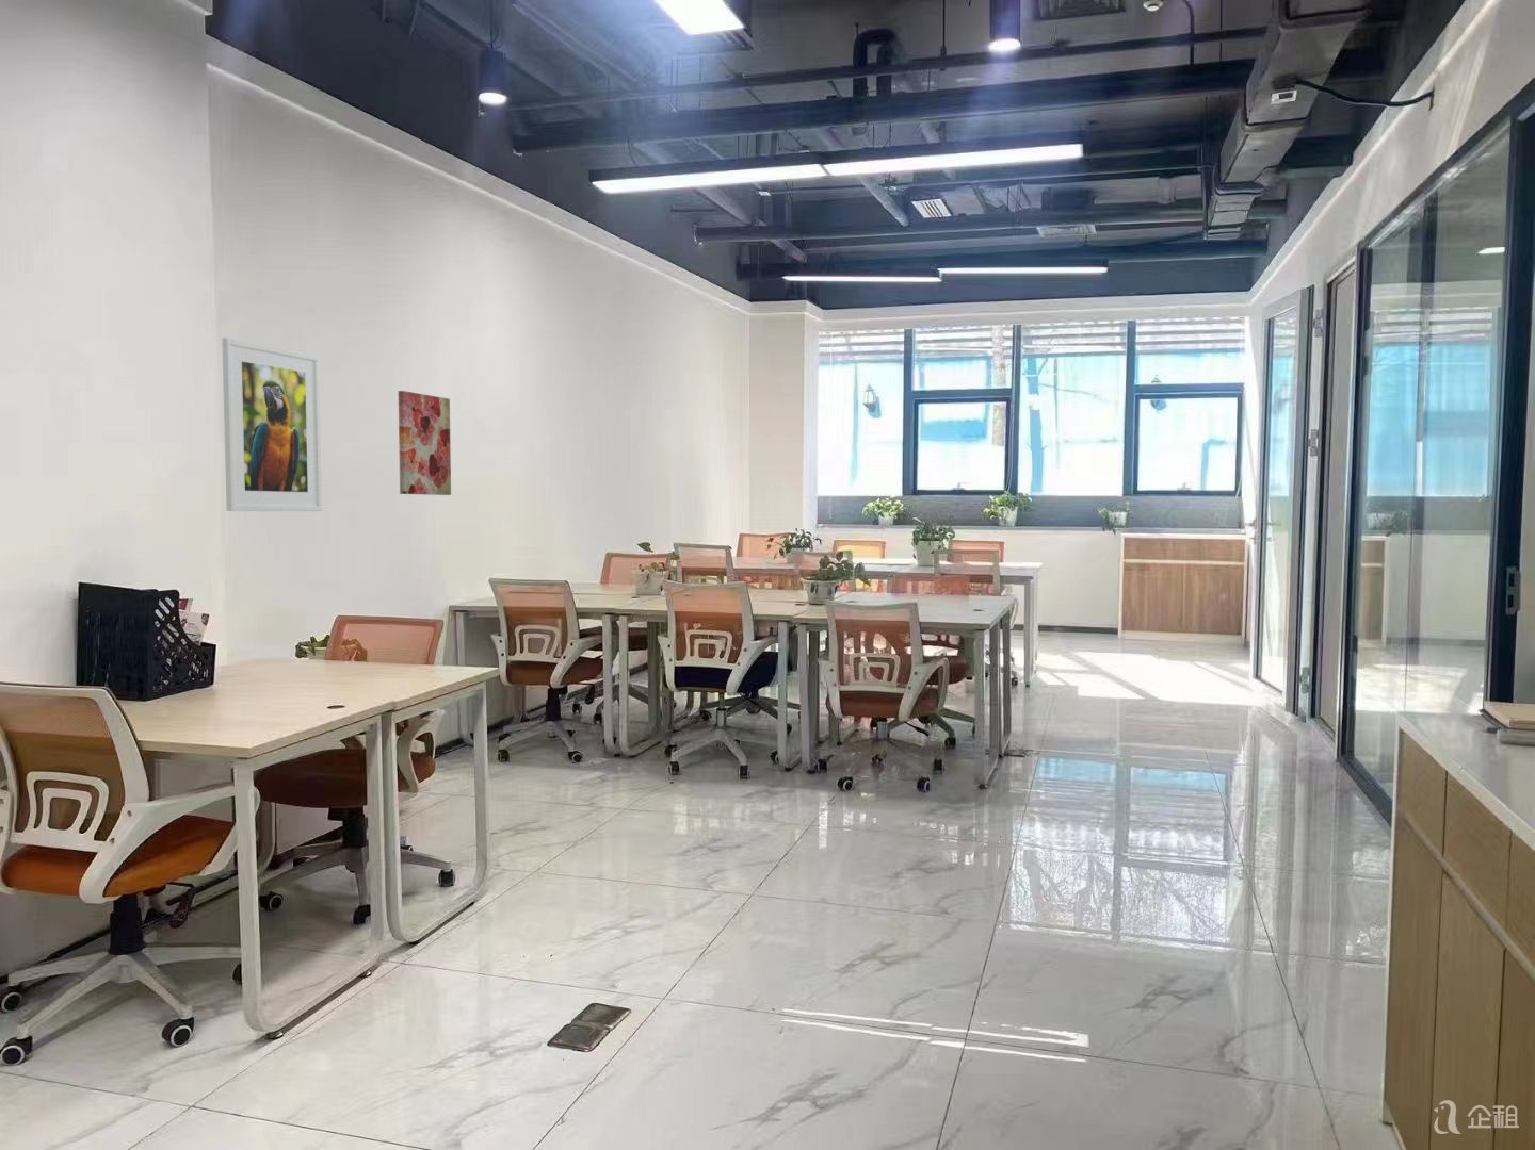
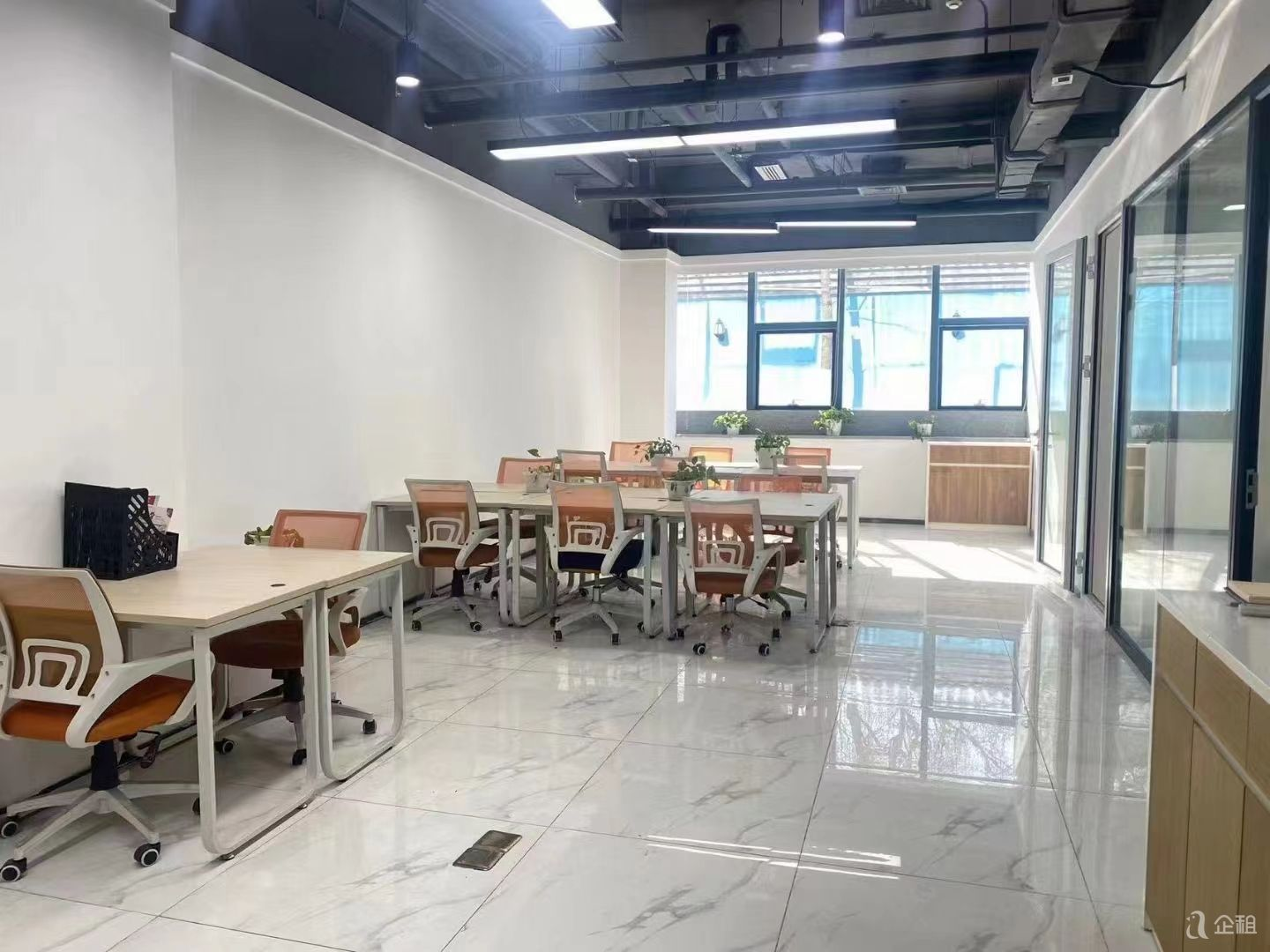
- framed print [221,337,323,512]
- wall art [398,390,452,496]
